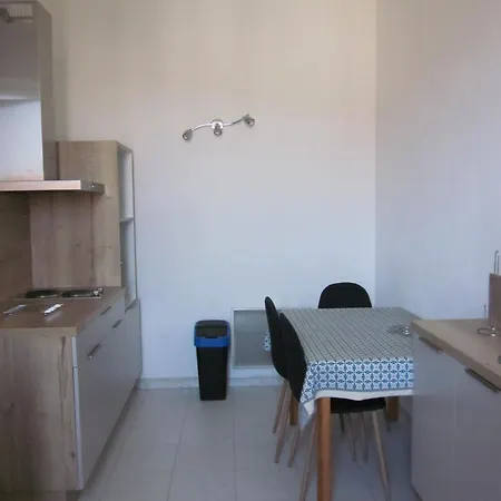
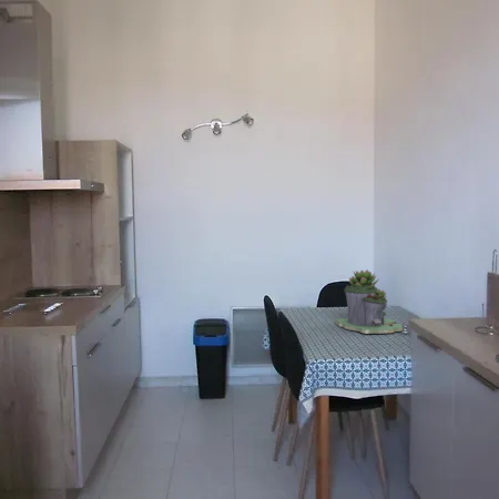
+ succulent planter [334,268,404,335]
